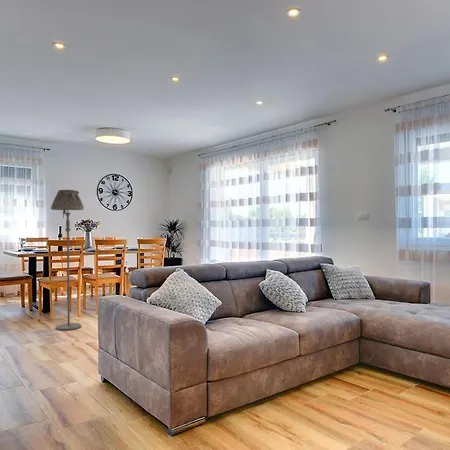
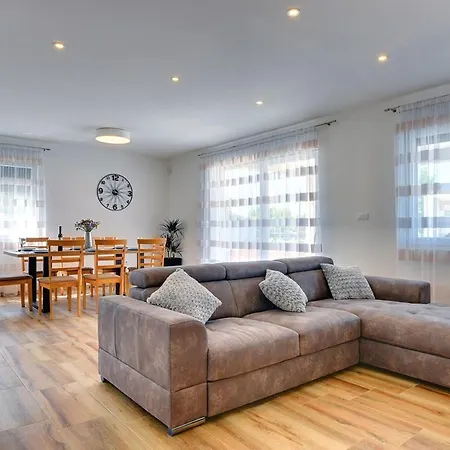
- floor lamp [50,189,85,331]
